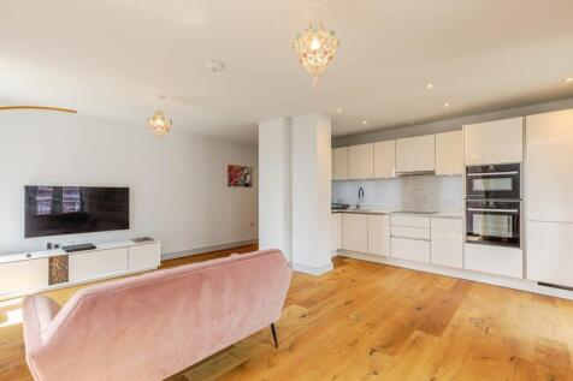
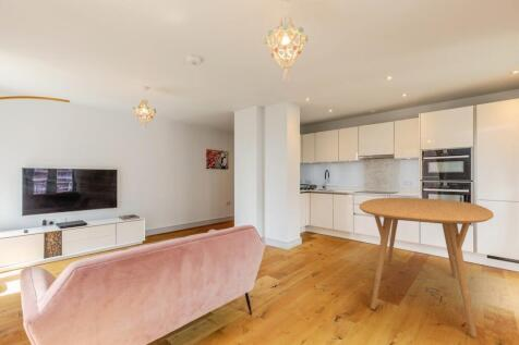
+ dining table [359,197,495,338]
